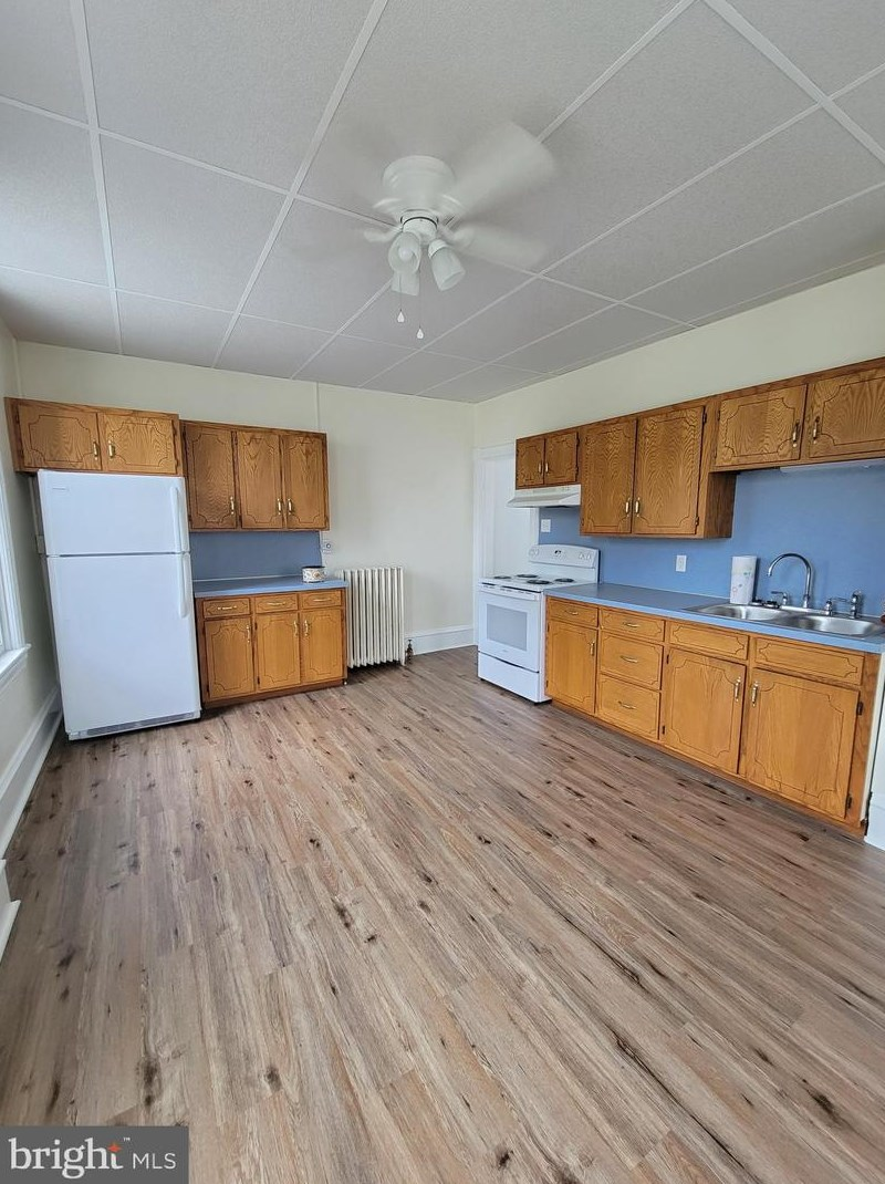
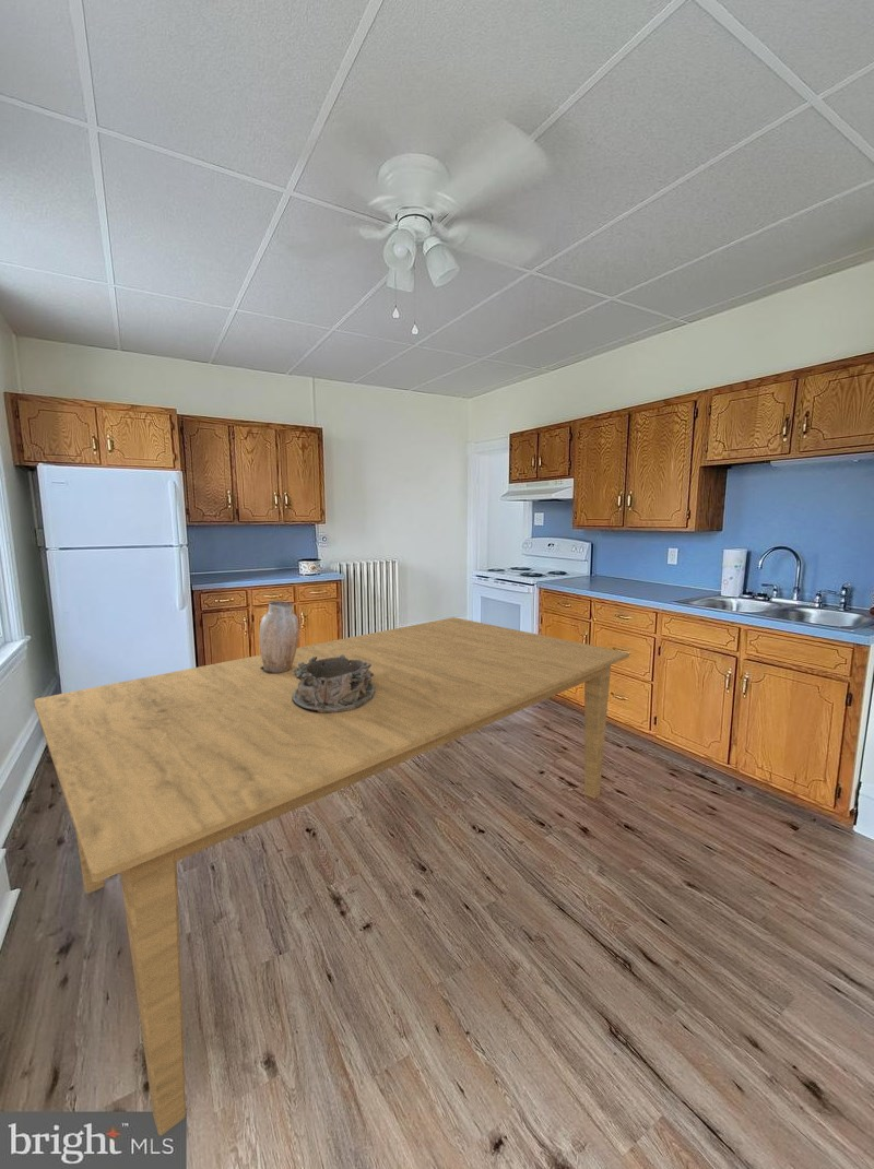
+ vase [258,600,300,674]
+ dining table [33,616,630,1136]
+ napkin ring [292,654,375,713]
